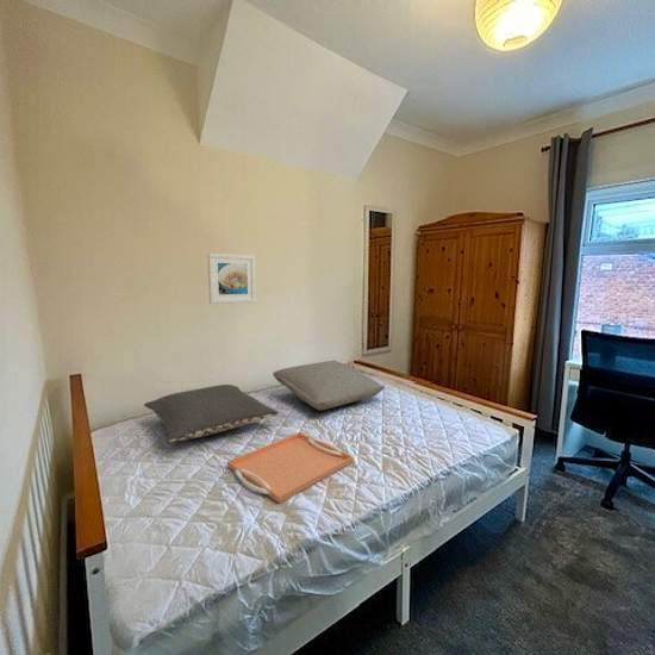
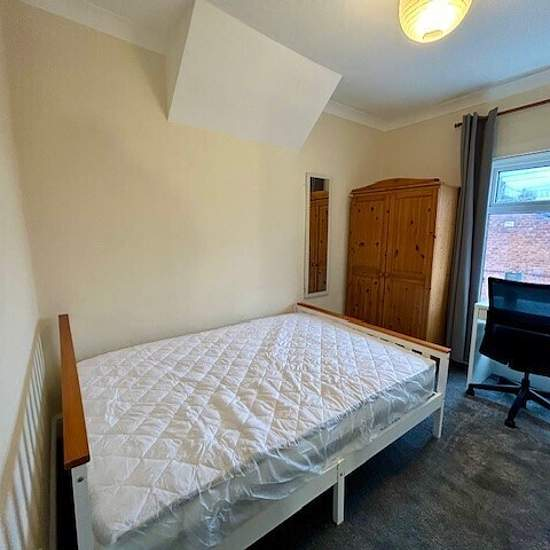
- pillow [143,383,279,443]
- pillow [272,360,386,411]
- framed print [206,252,257,305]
- serving tray [226,431,355,505]
